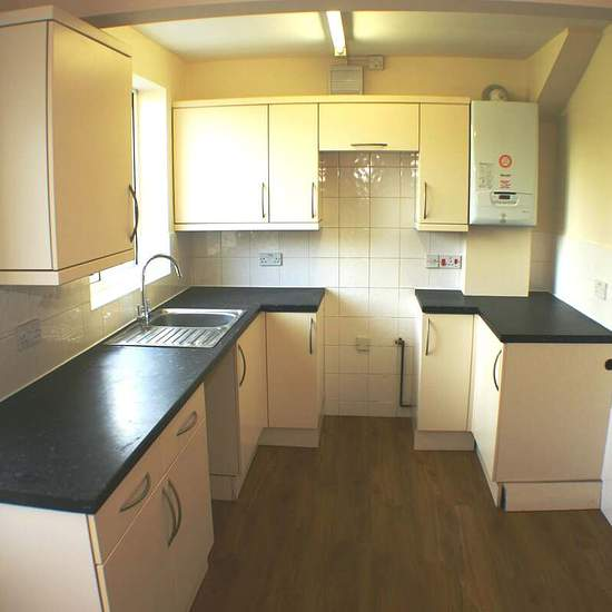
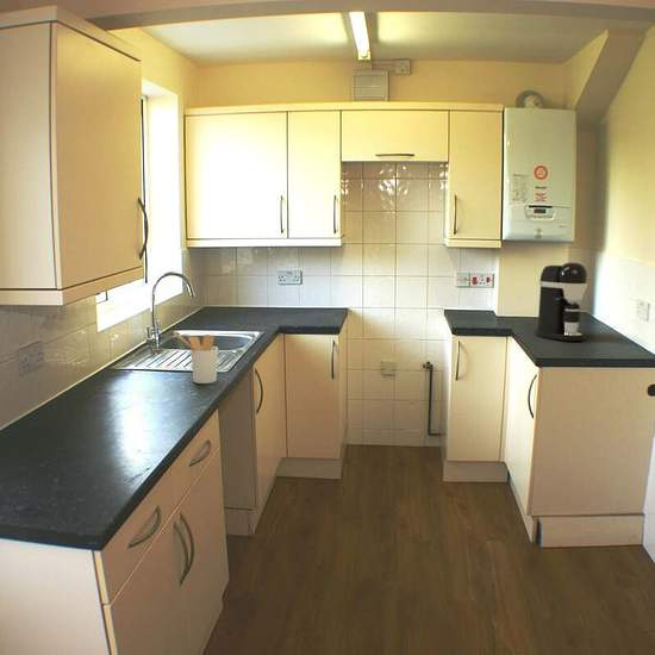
+ coffee maker [535,261,588,342]
+ utensil holder [177,333,219,385]
